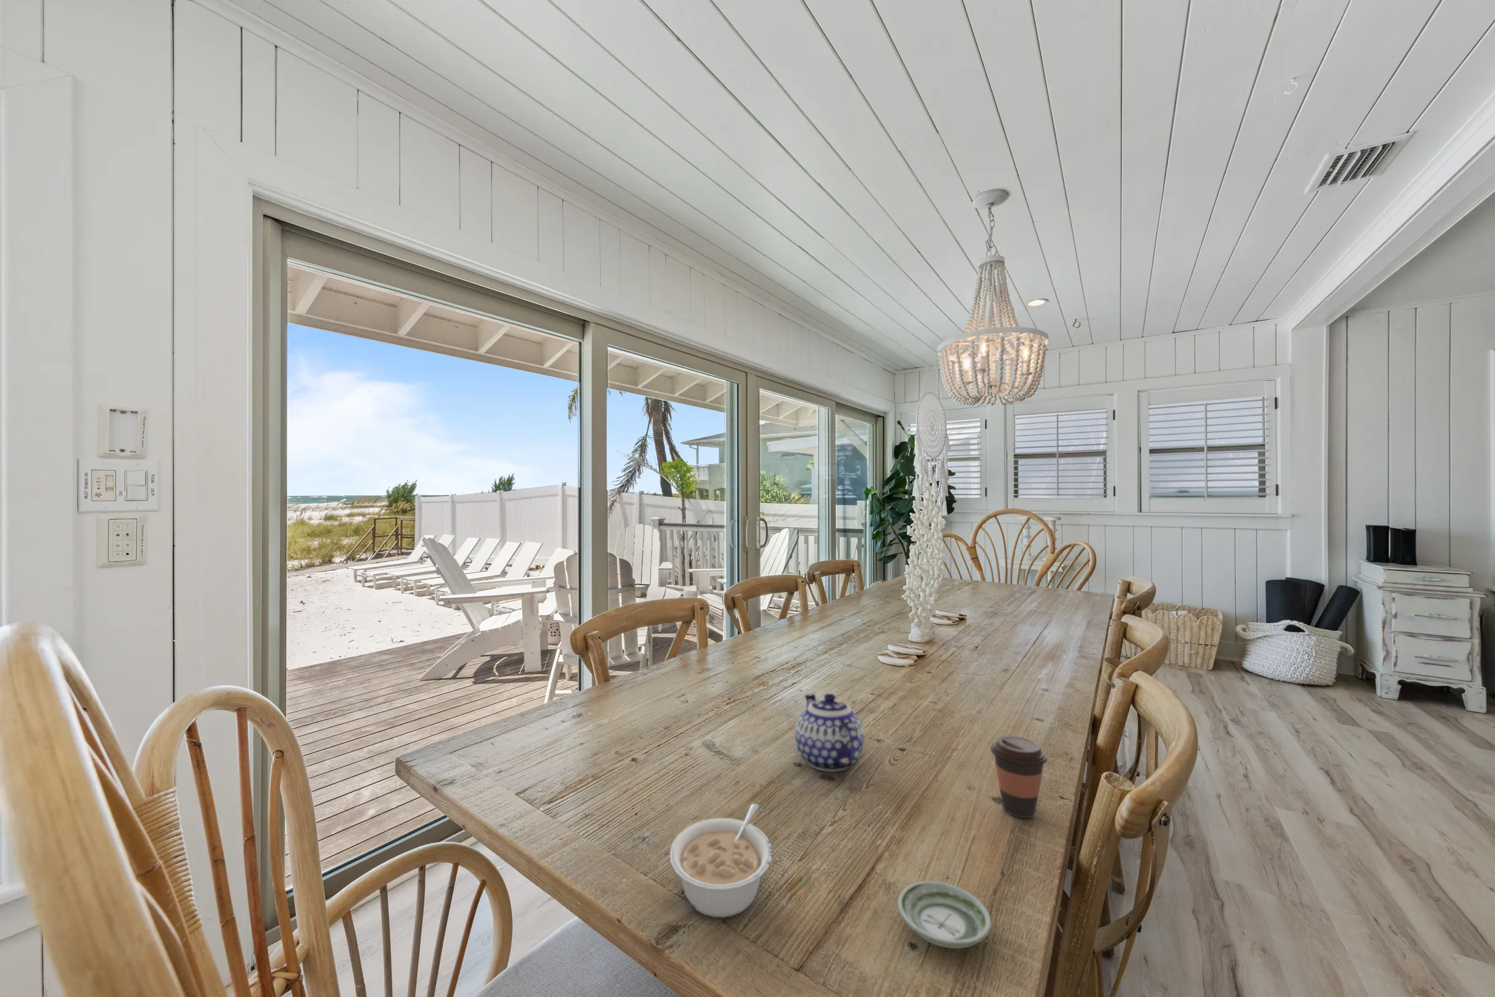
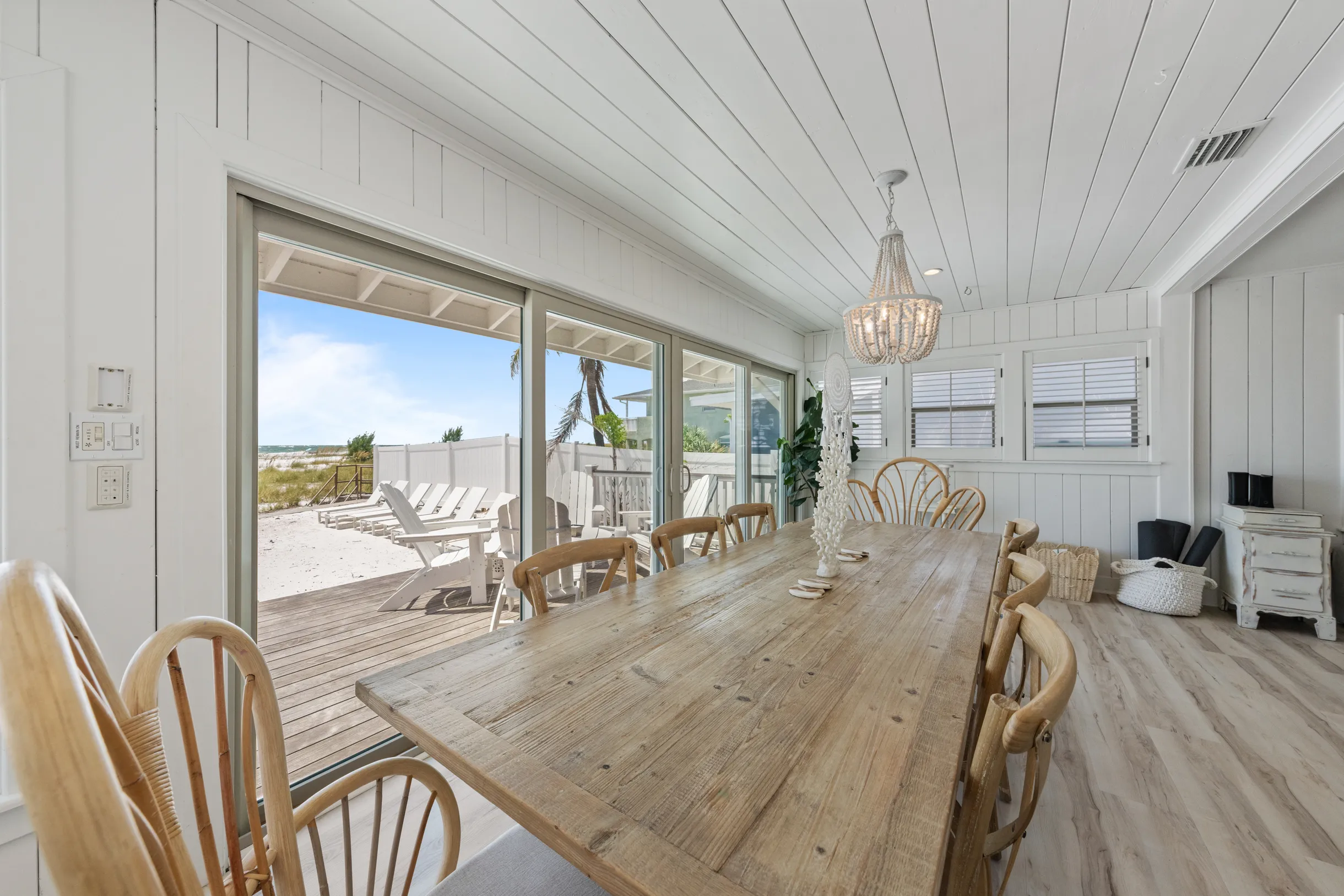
- legume [669,802,773,918]
- coffee cup [990,734,1048,819]
- saucer [897,880,992,949]
- teapot [794,693,864,772]
